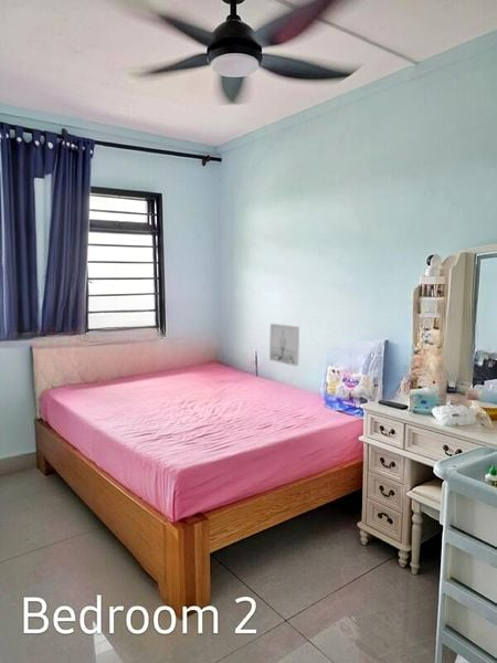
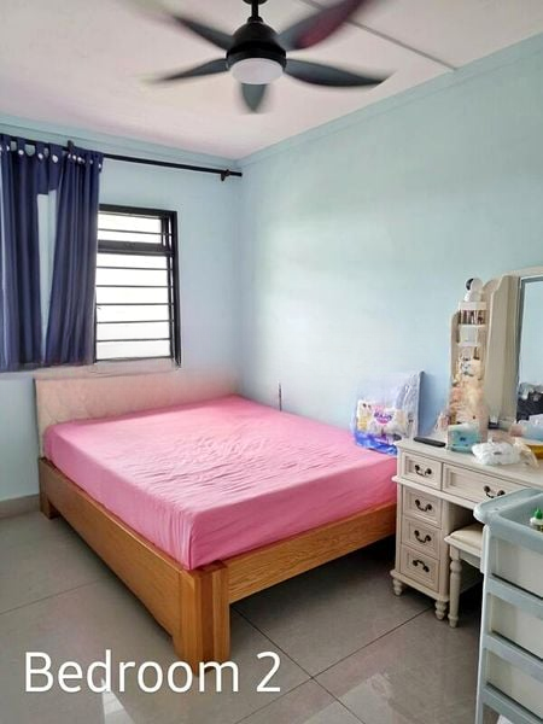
- wall art [268,323,300,367]
